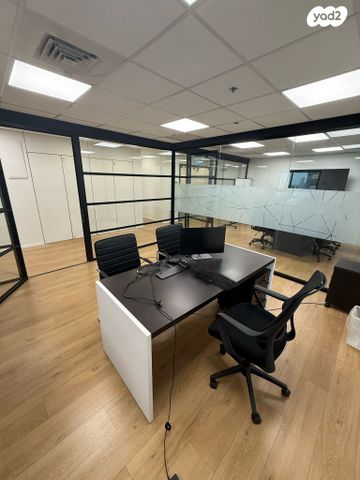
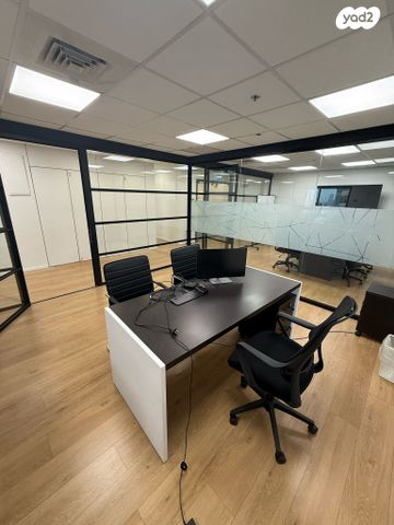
- keyboard [189,264,240,291]
